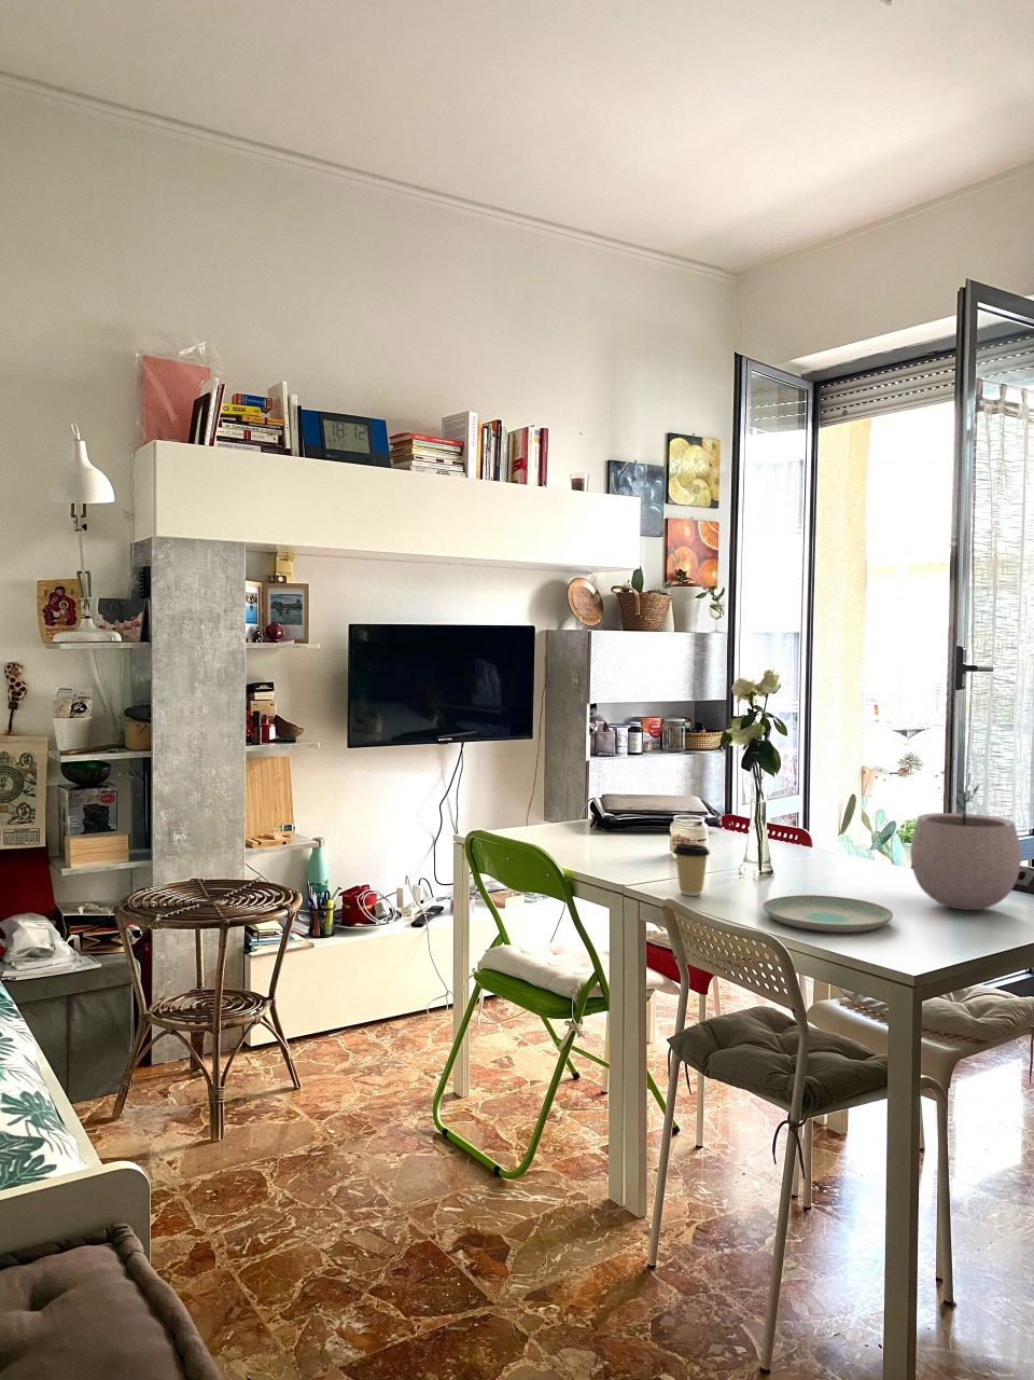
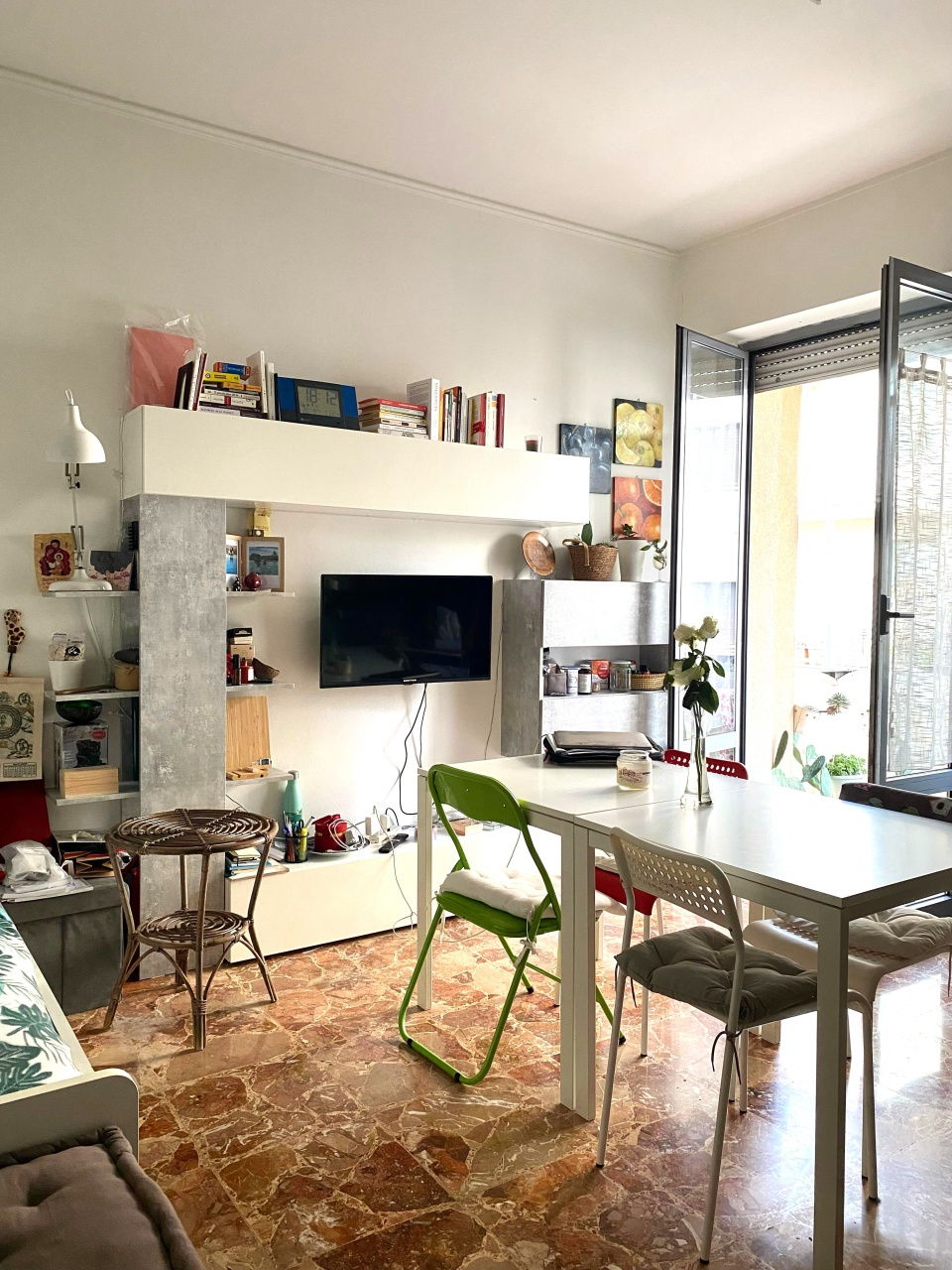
- coffee cup [672,842,710,898]
- plant pot [909,780,1022,911]
- plate [761,894,894,933]
